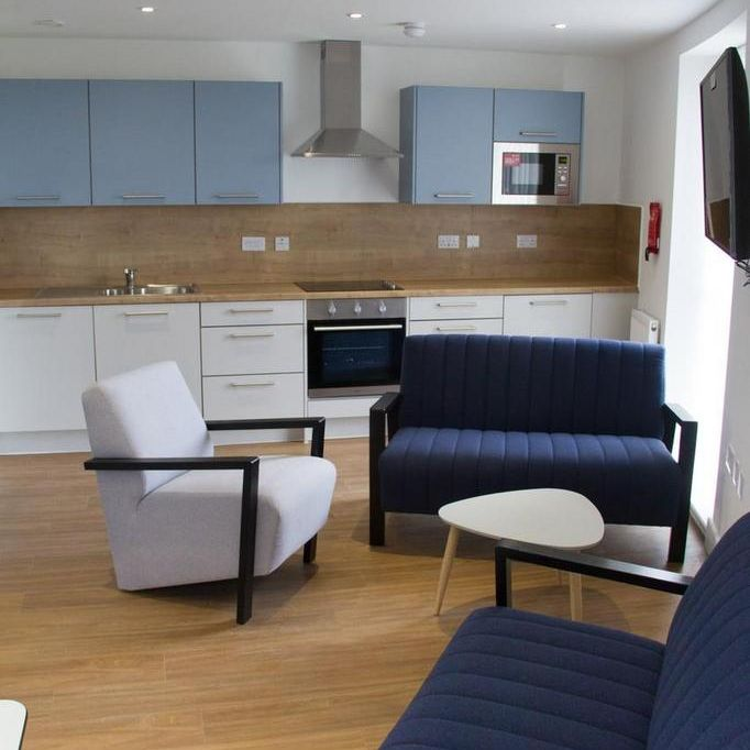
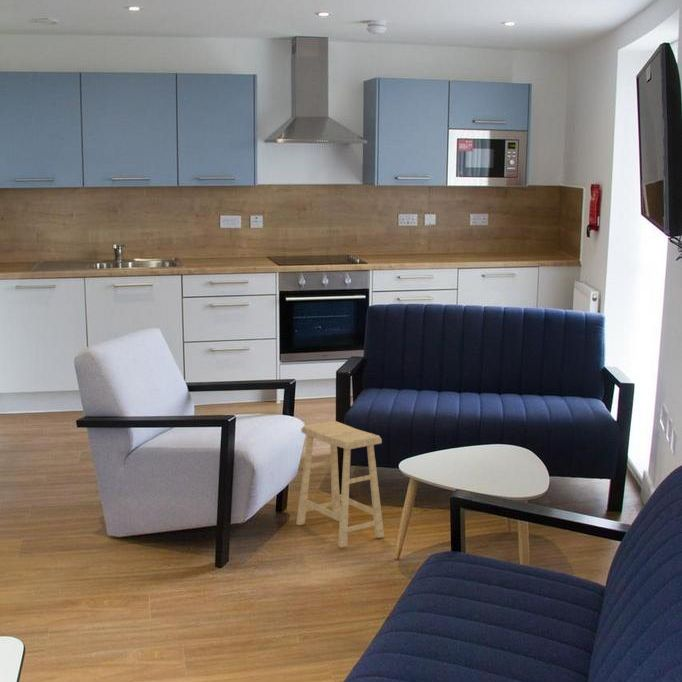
+ footstool [295,420,385,549]
